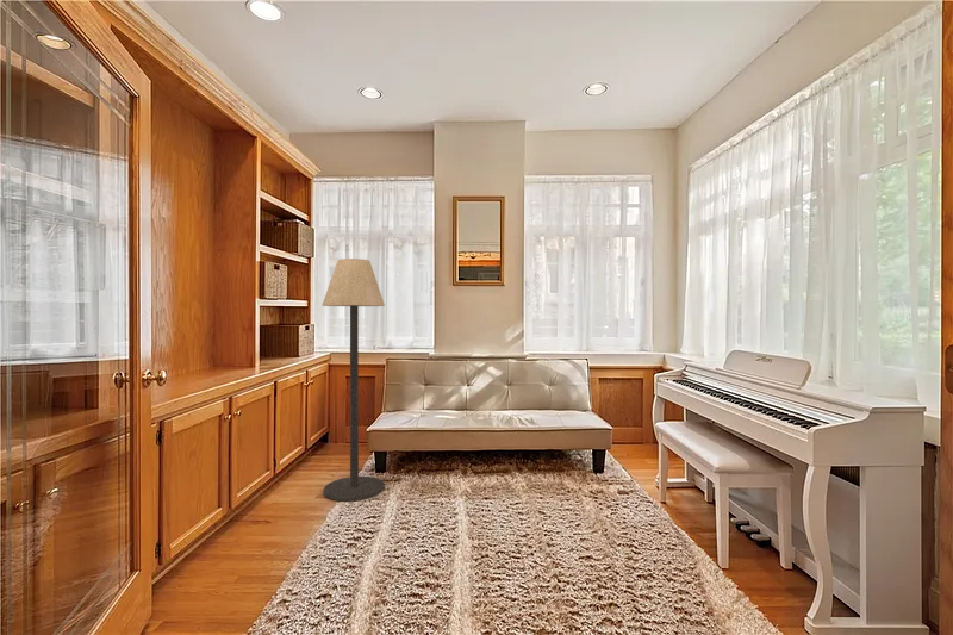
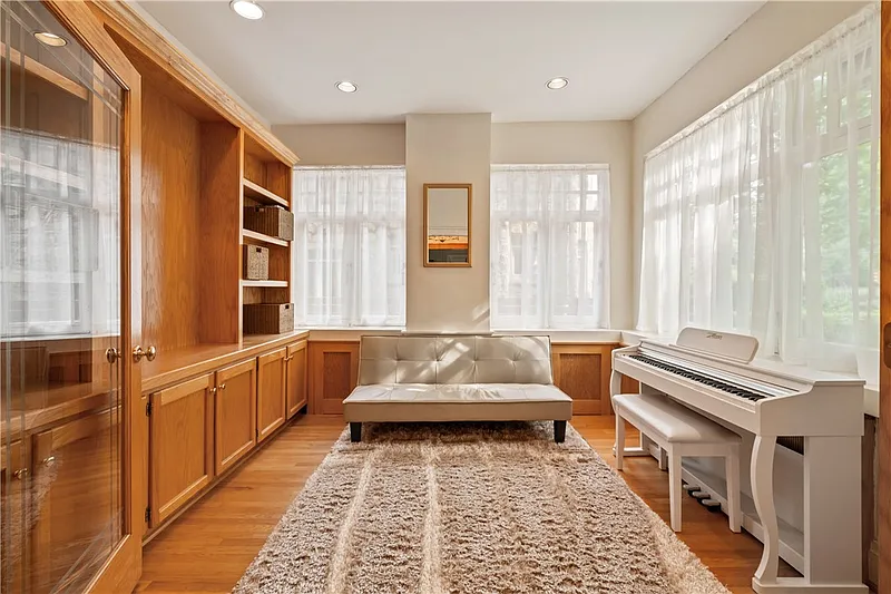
- floor lamp [320,257,386,503]
